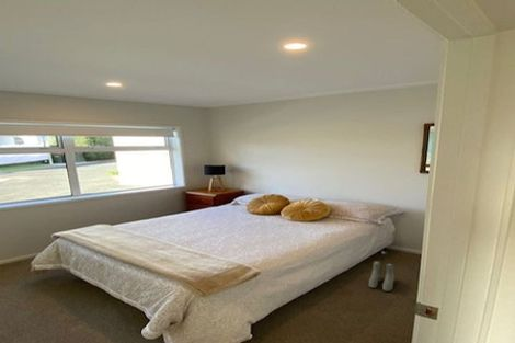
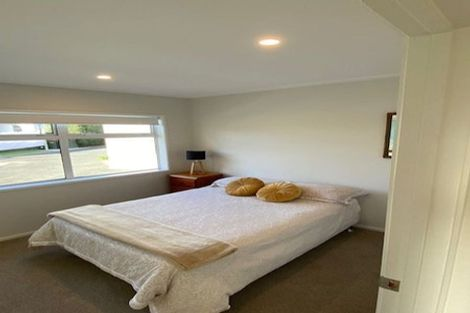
- boots [368,260,396,293]
